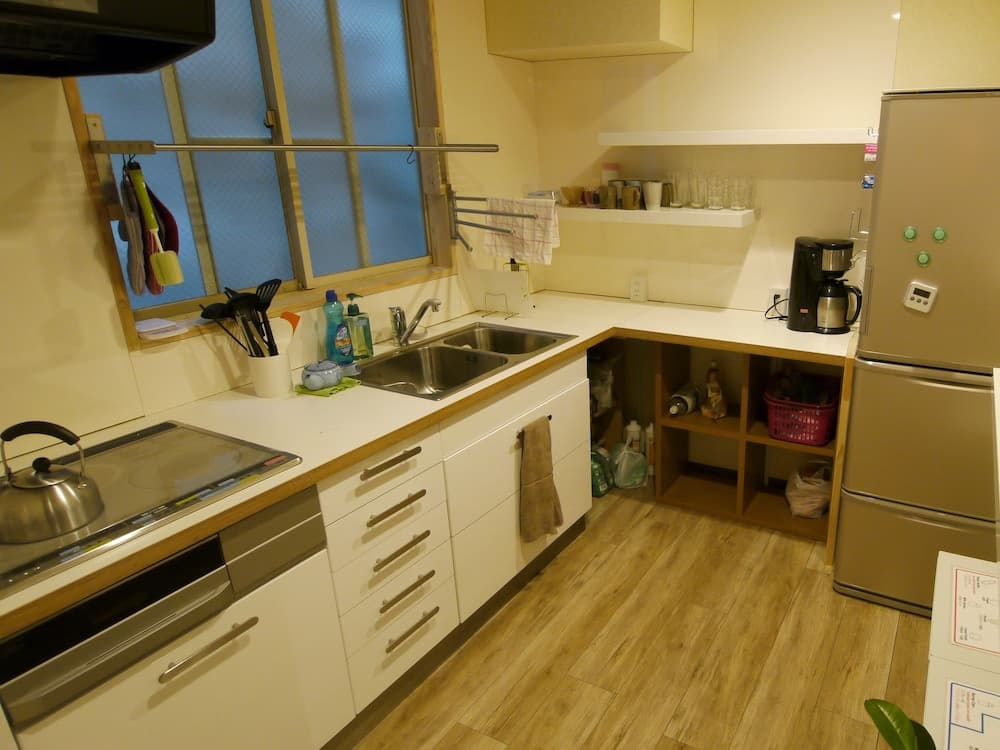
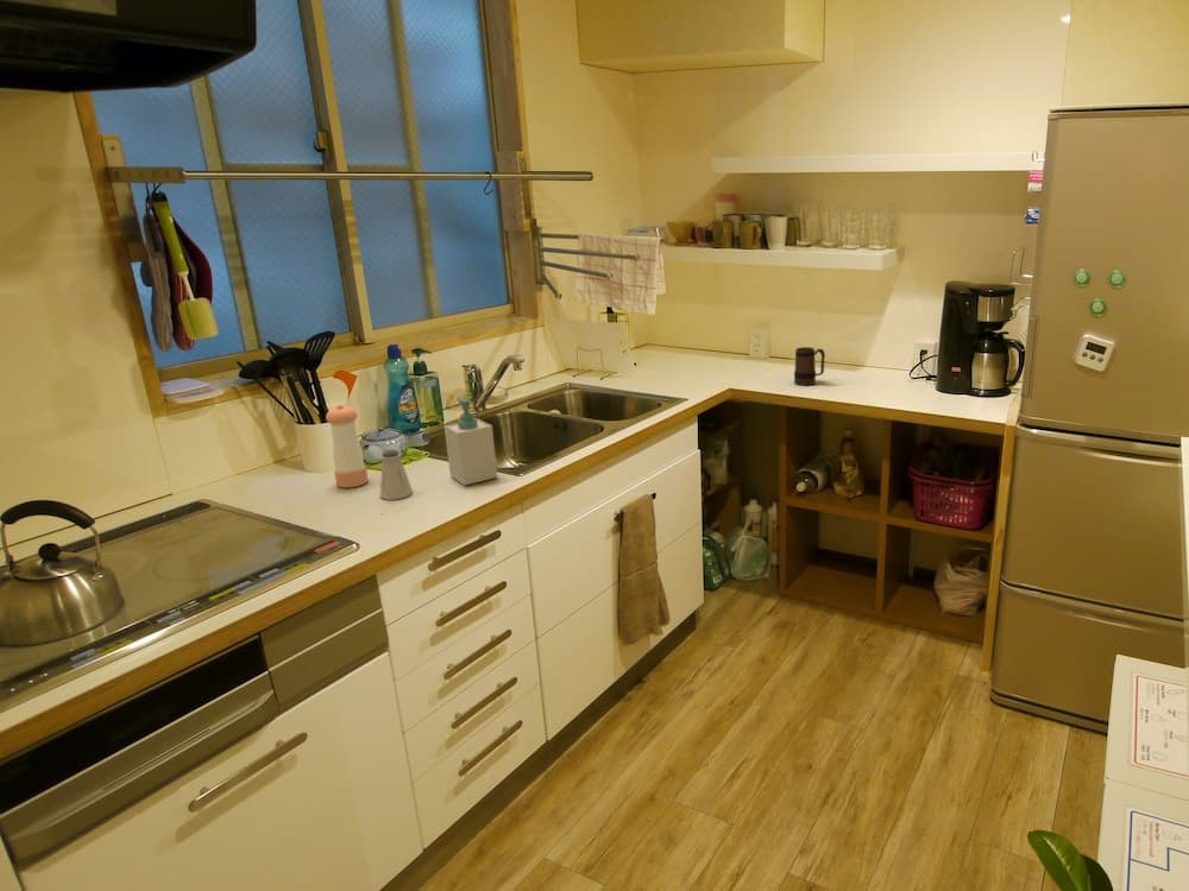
+ mug [793,346,826,386]
+ pepper shaker [325,403,370,488]
+ saltshaker [379,449,414,501]
+ soap bottle [443,396,498,487]
